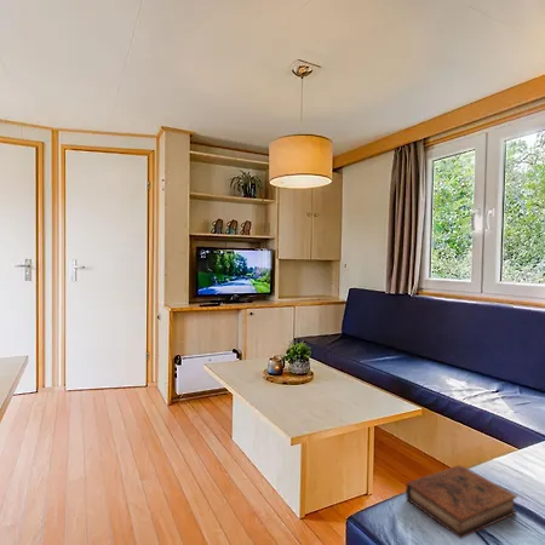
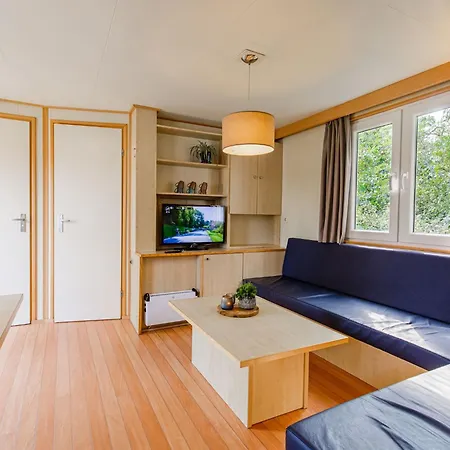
- book [405,464,518,540]
